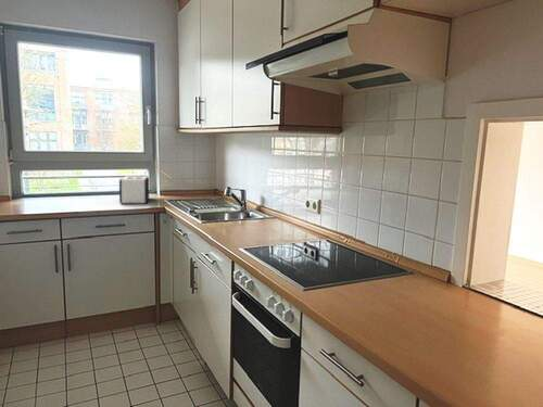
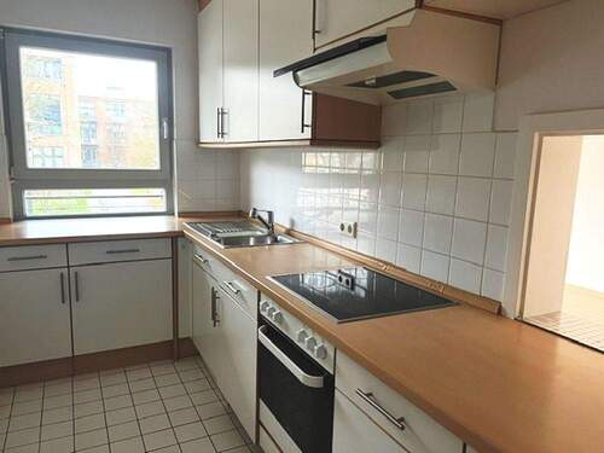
- toaster [118,176,150,204]
